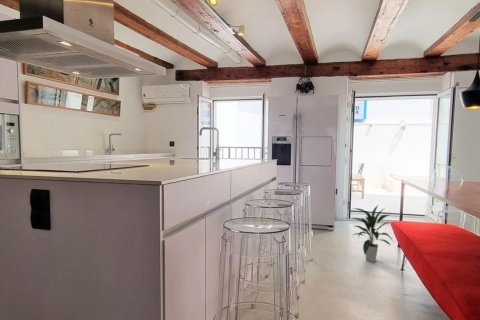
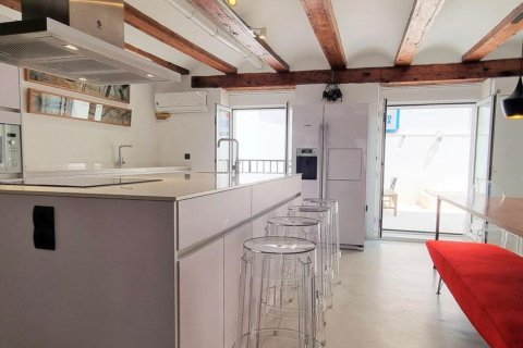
- indoor plant [351,204,394,263]
